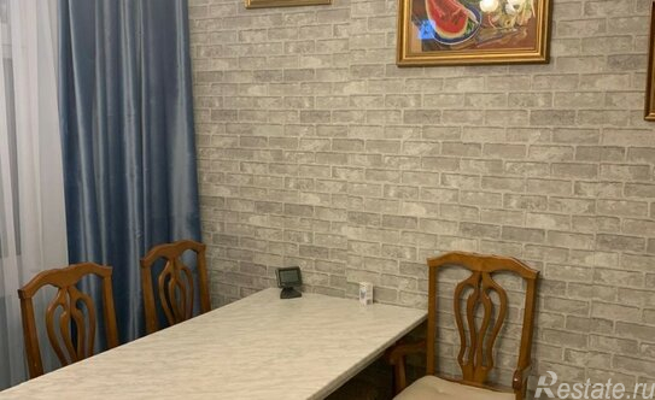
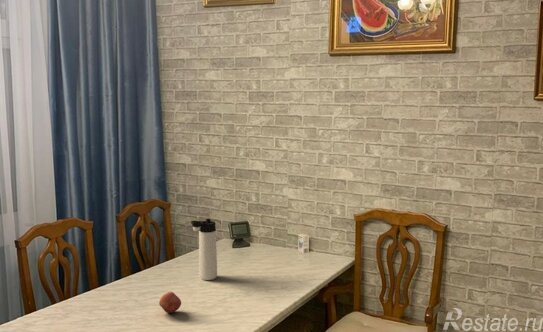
+ thermos bottle [190,218,218,281]
+ fruit [158,291,182,314]
